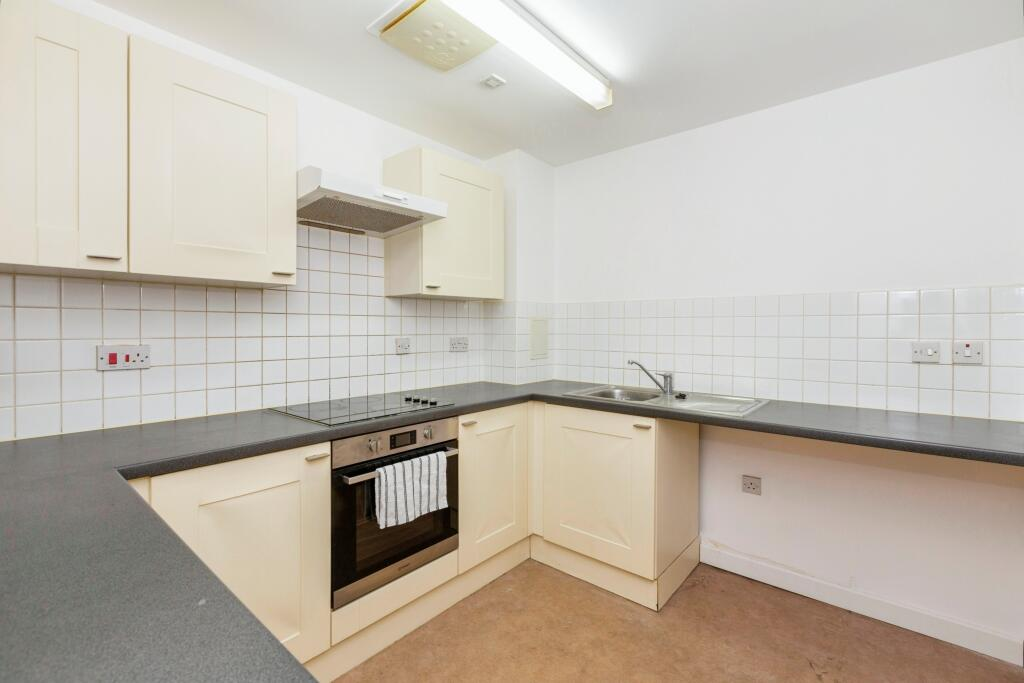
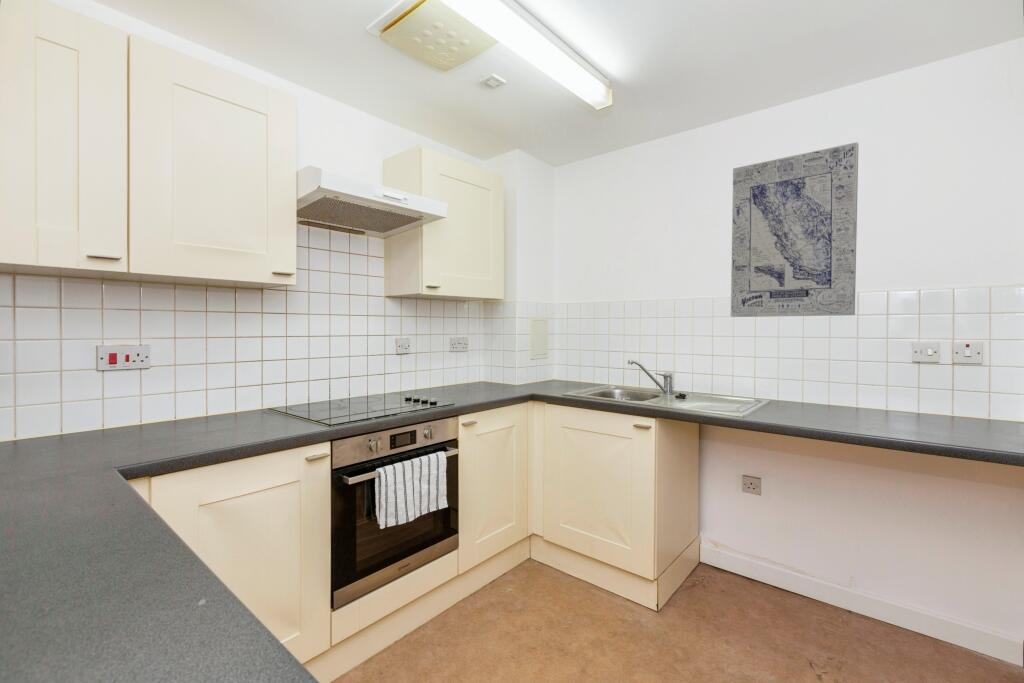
+ wall art [730,141,859,318]
